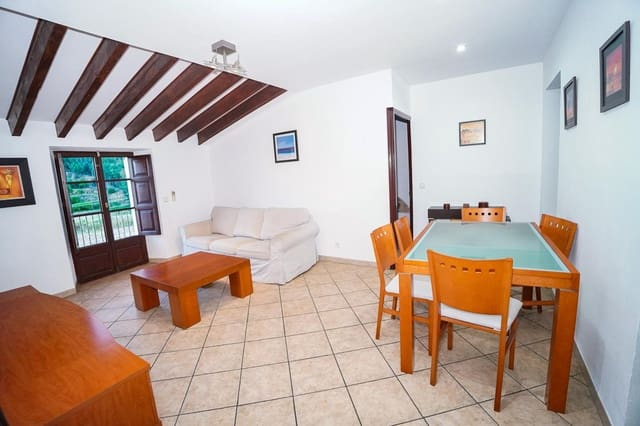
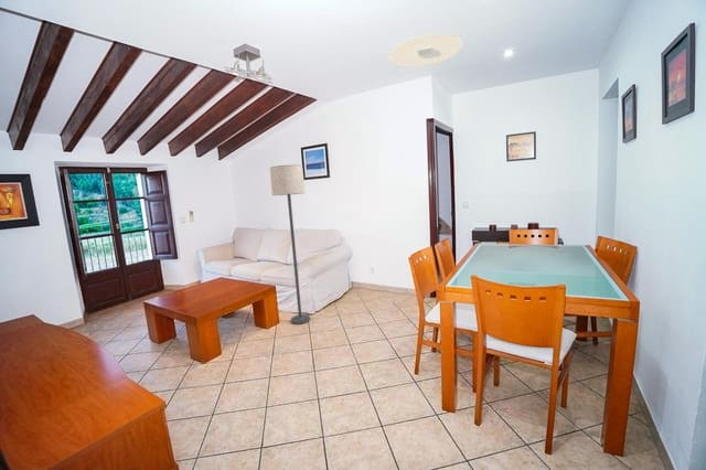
+ ceiling light [388,32,463,68]
+ lamp [269,164,311,325]
